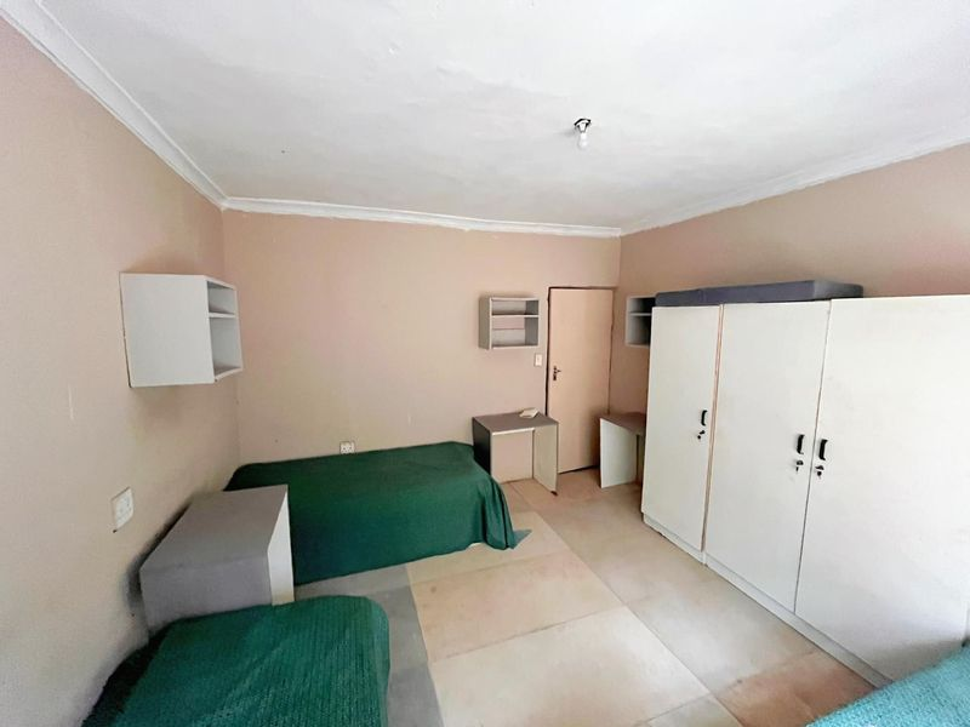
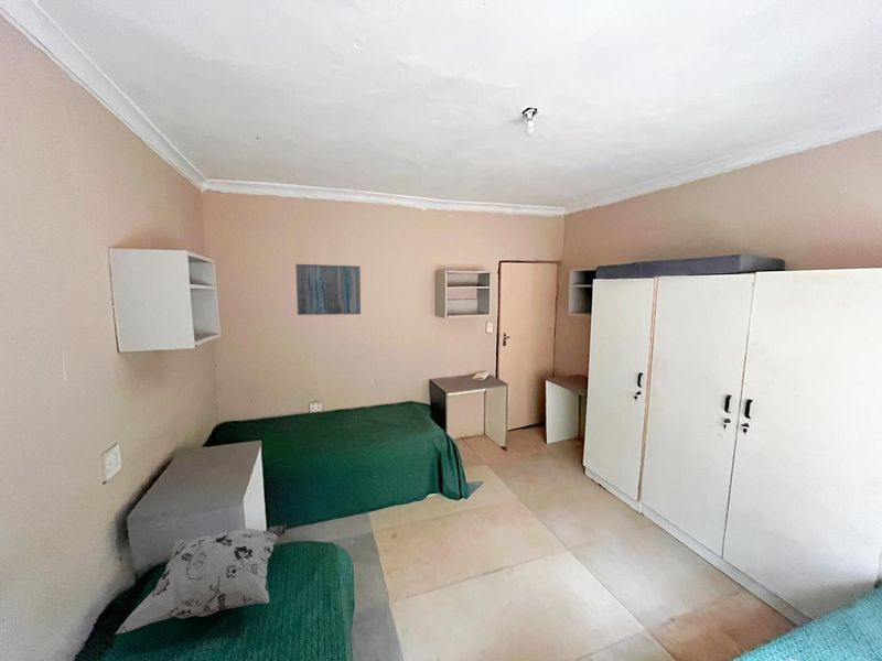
+ decorative pillow [115,523,288,635]
+ wall art [294,263,362,316]
